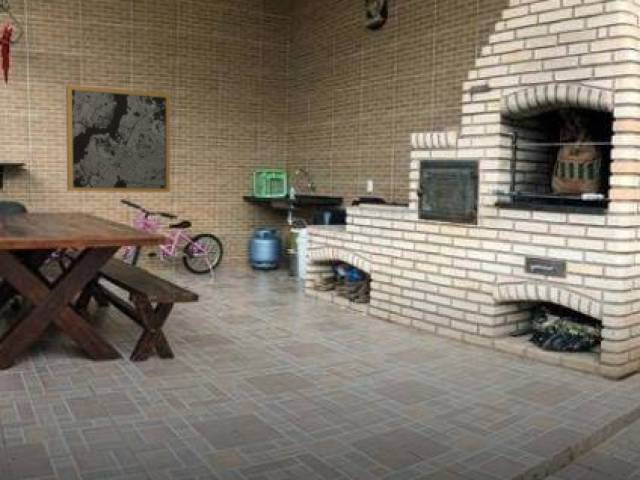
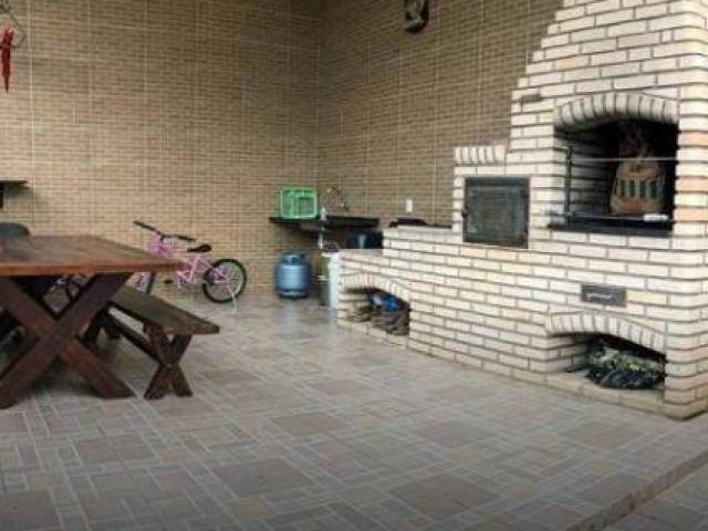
- wall art [65,84,171,193]
